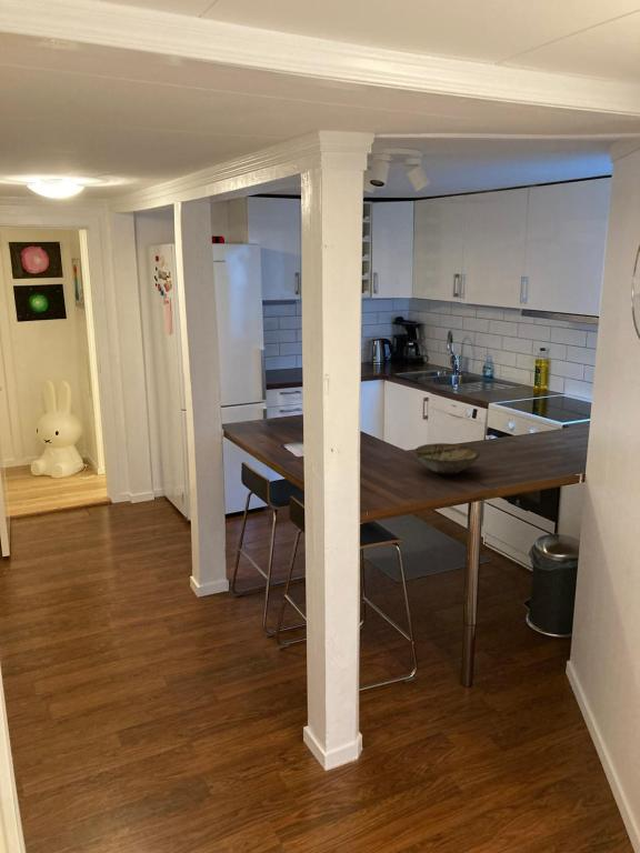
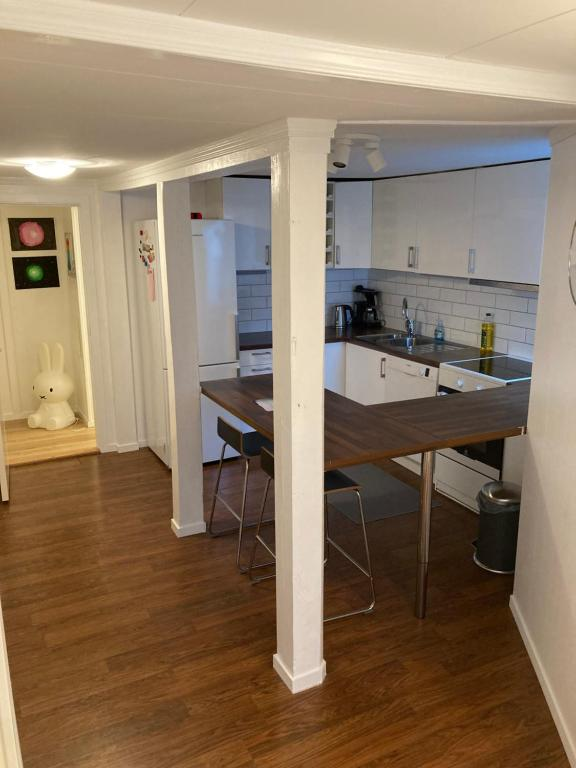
- bowl [413,442,481,475]
